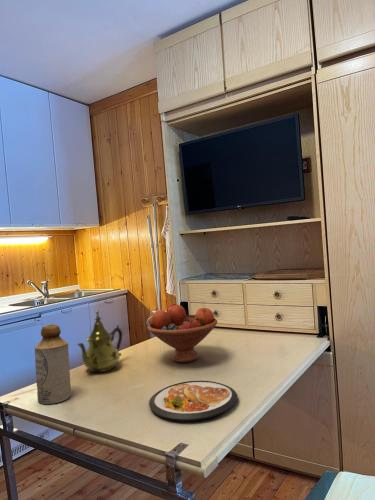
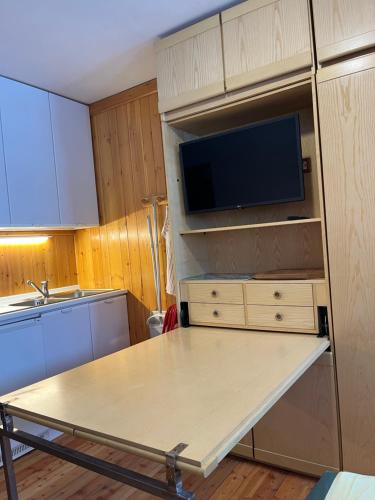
- teapot [76,310,123,373]
- bottle [34,323,72,405]
- fruit bowl [147,304,218,364]
- dish [148,380,238,422]
